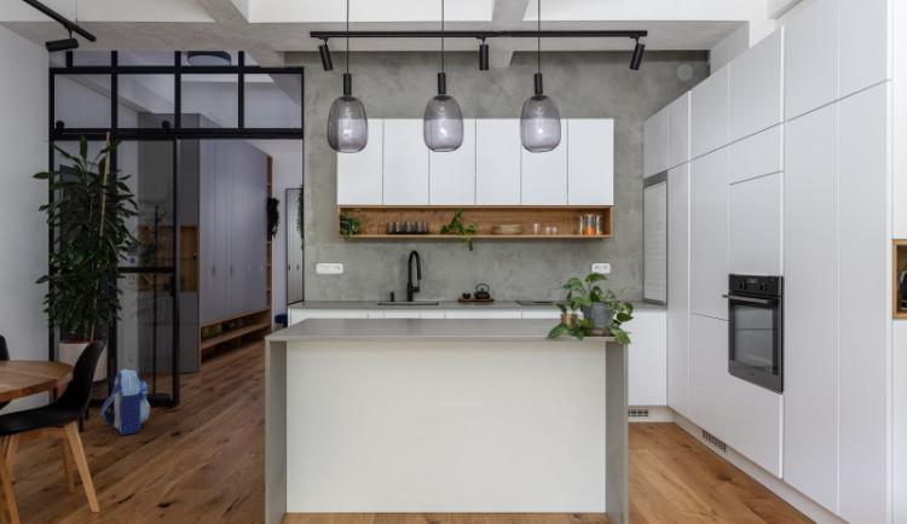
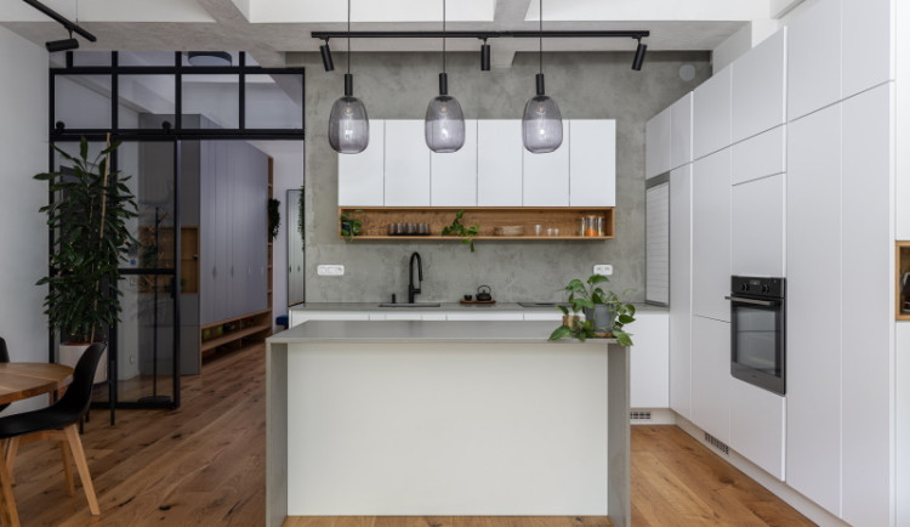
- backpack [99,368,151,436]
